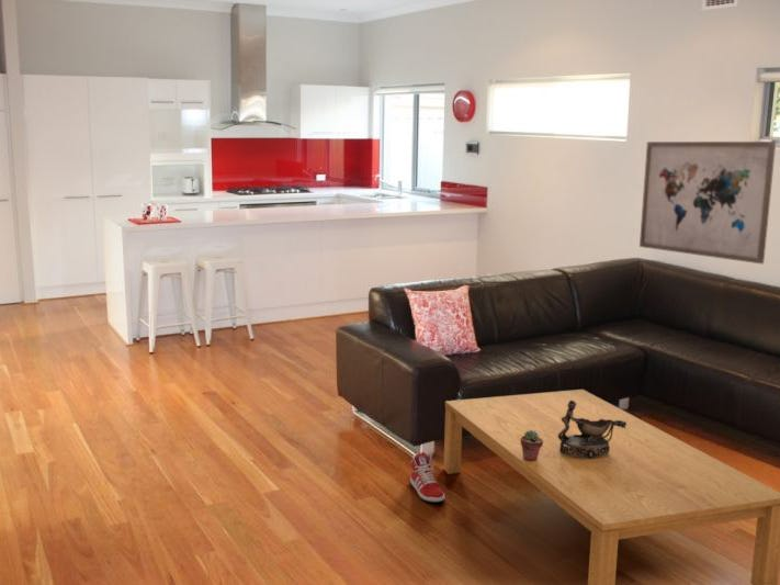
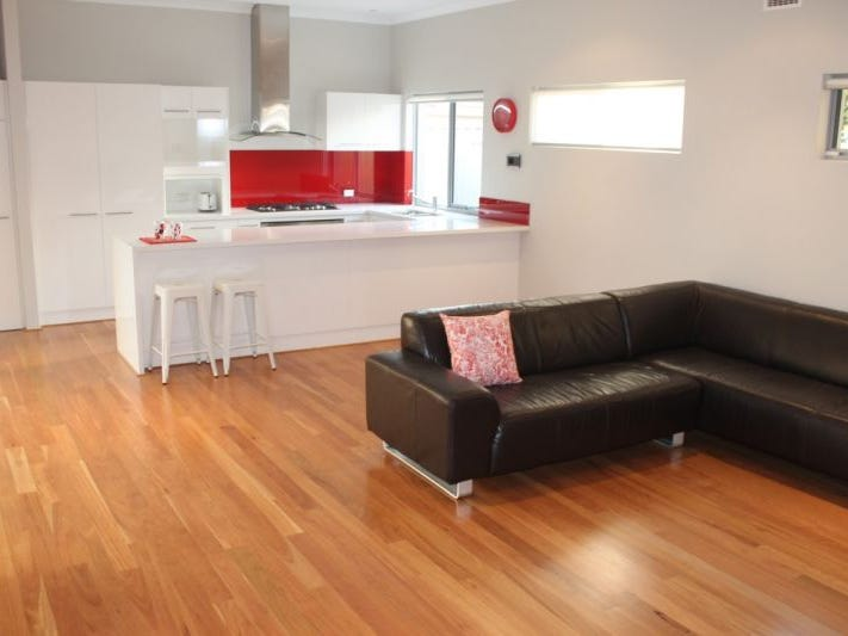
- wall art [638,140,777,266]
- sneaker [409,451,446,504]
- decorative bowl [558,401,626,459]
- potted succulent [520,430,543,461]
- coffee table [442,389,780,585]
